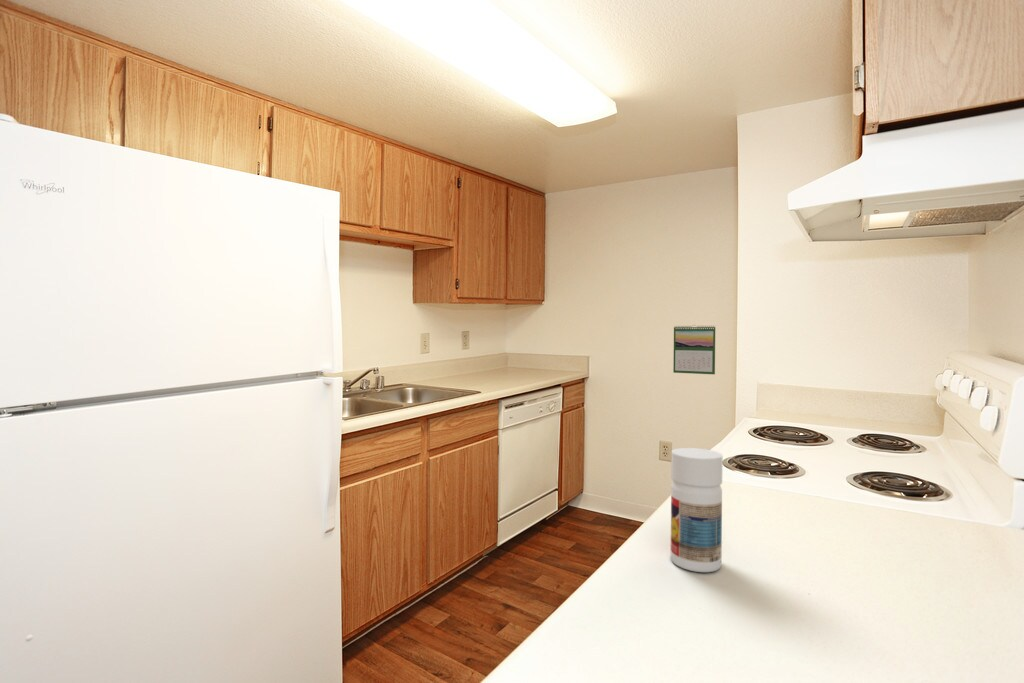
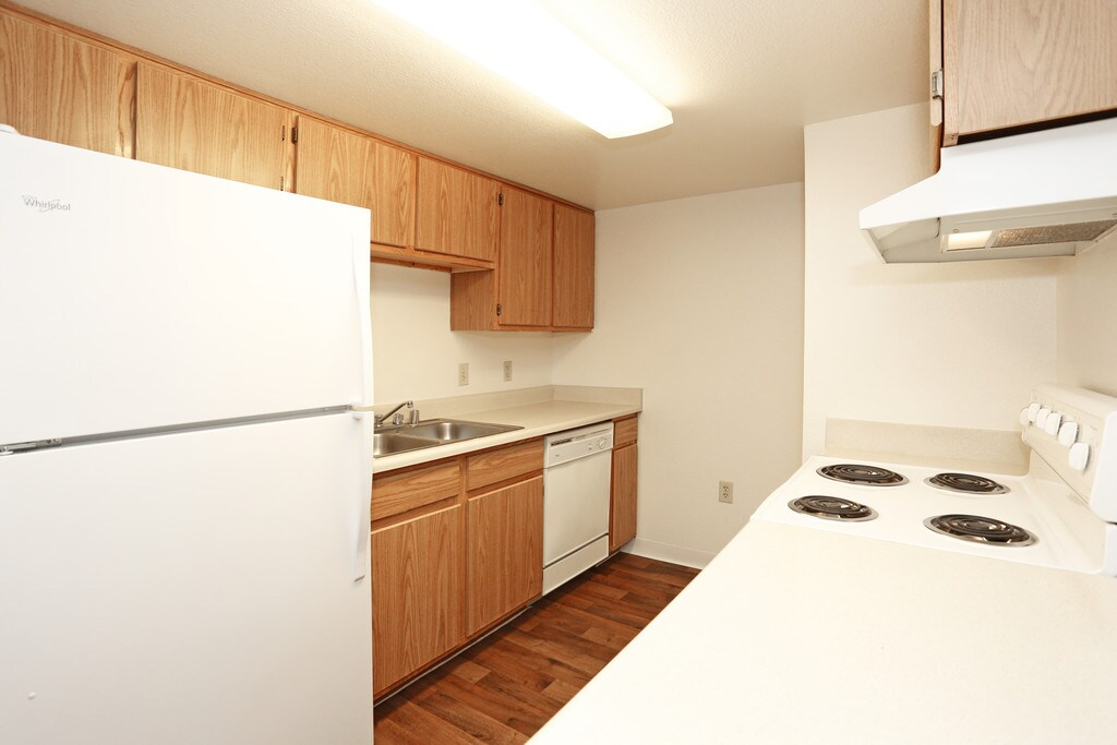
- calendar [672,324,716,375]
- pill bottle [670,447,723,573]
